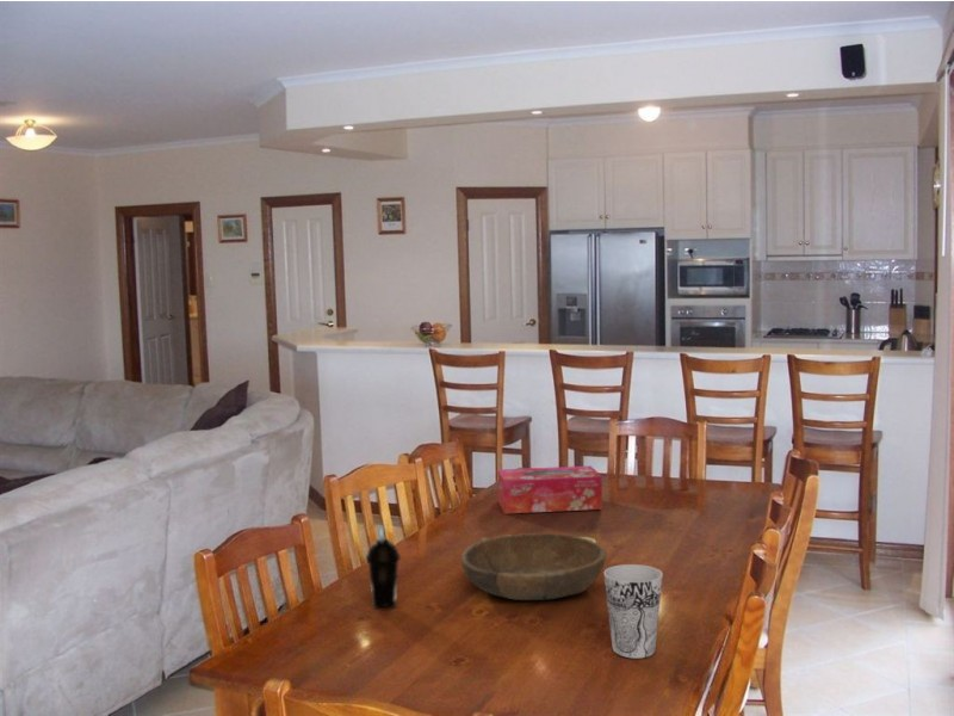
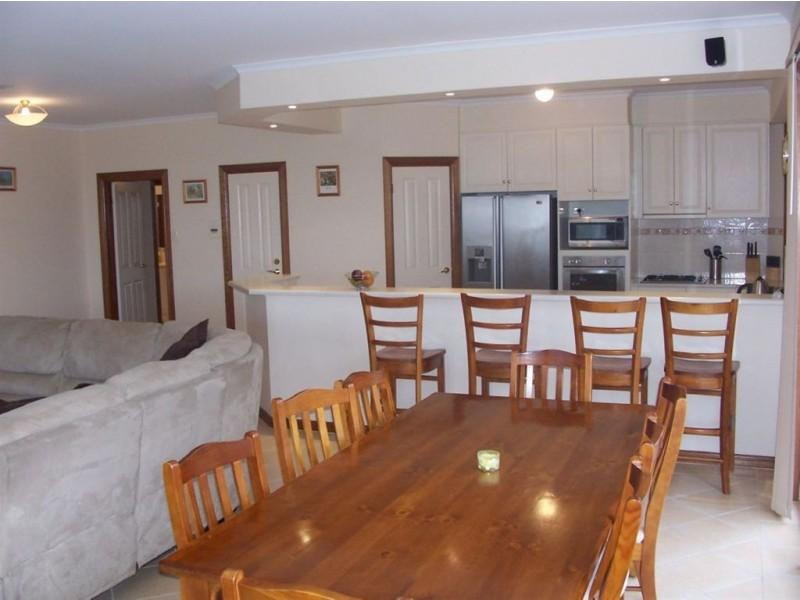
- tissue box [496,464,603,514]
- bowl [459,532,608,601]
- cup [602,563,664,660]
- cup [365,524,402,611]
